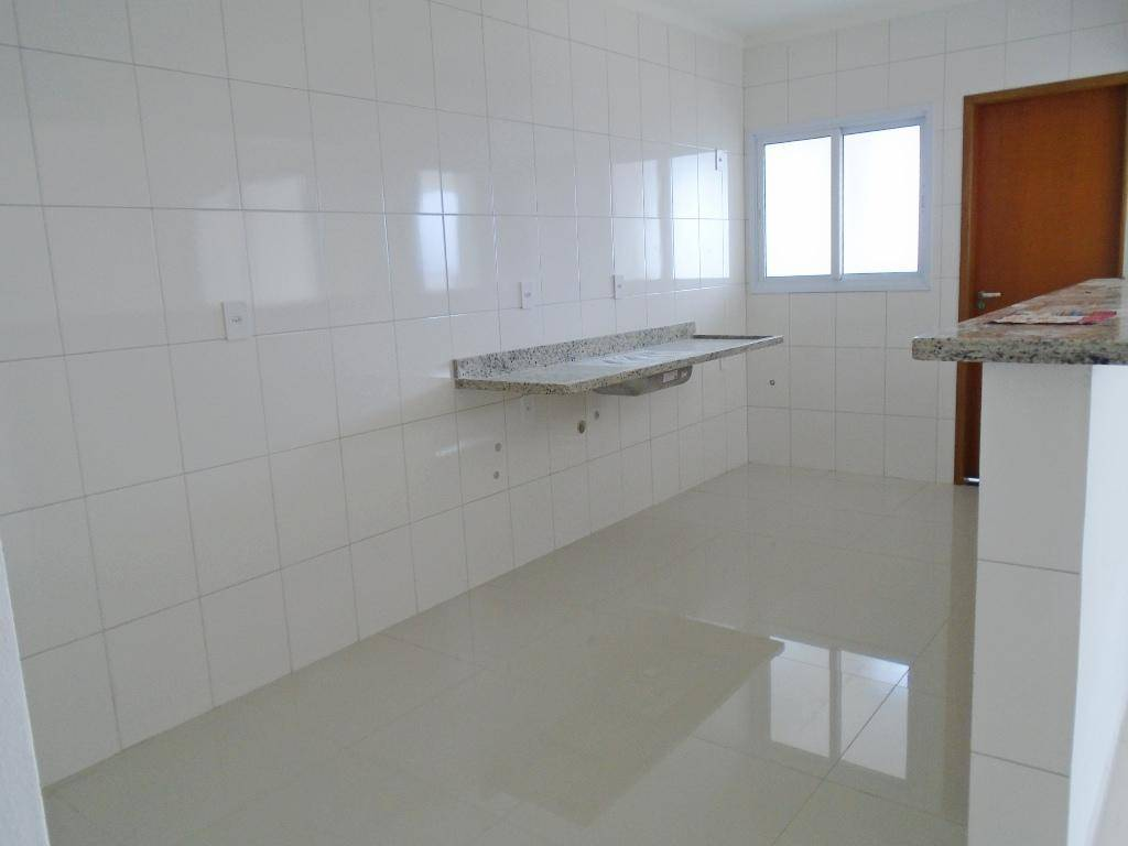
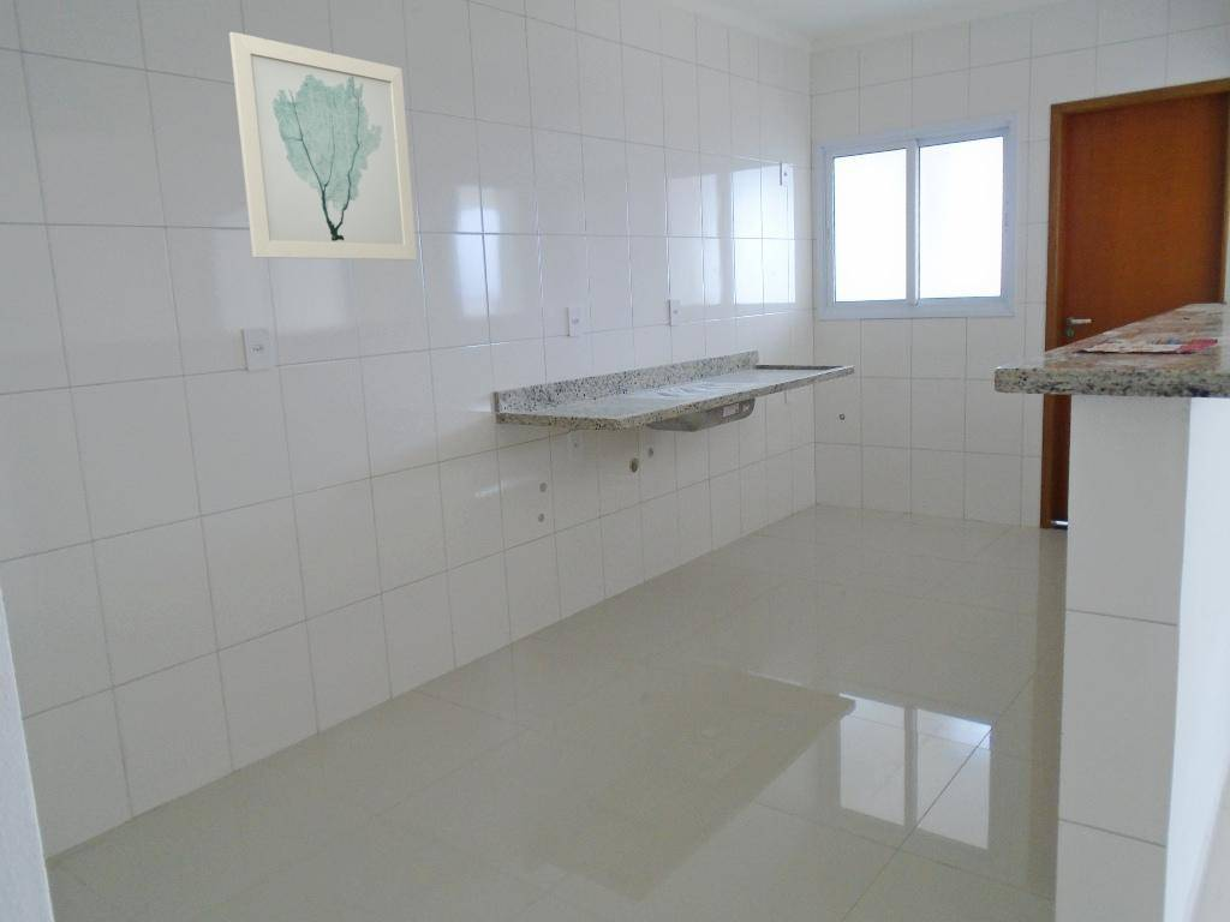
+ wall art [228,31,418,261]
